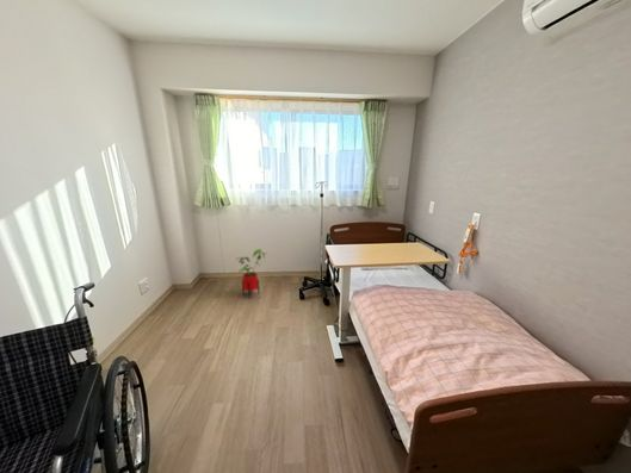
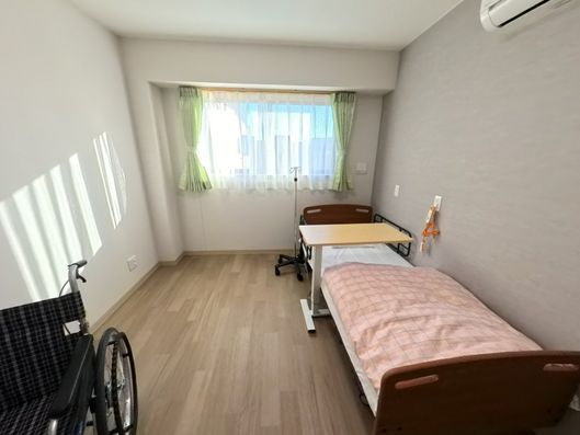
- house plant [235,248,267,299]
